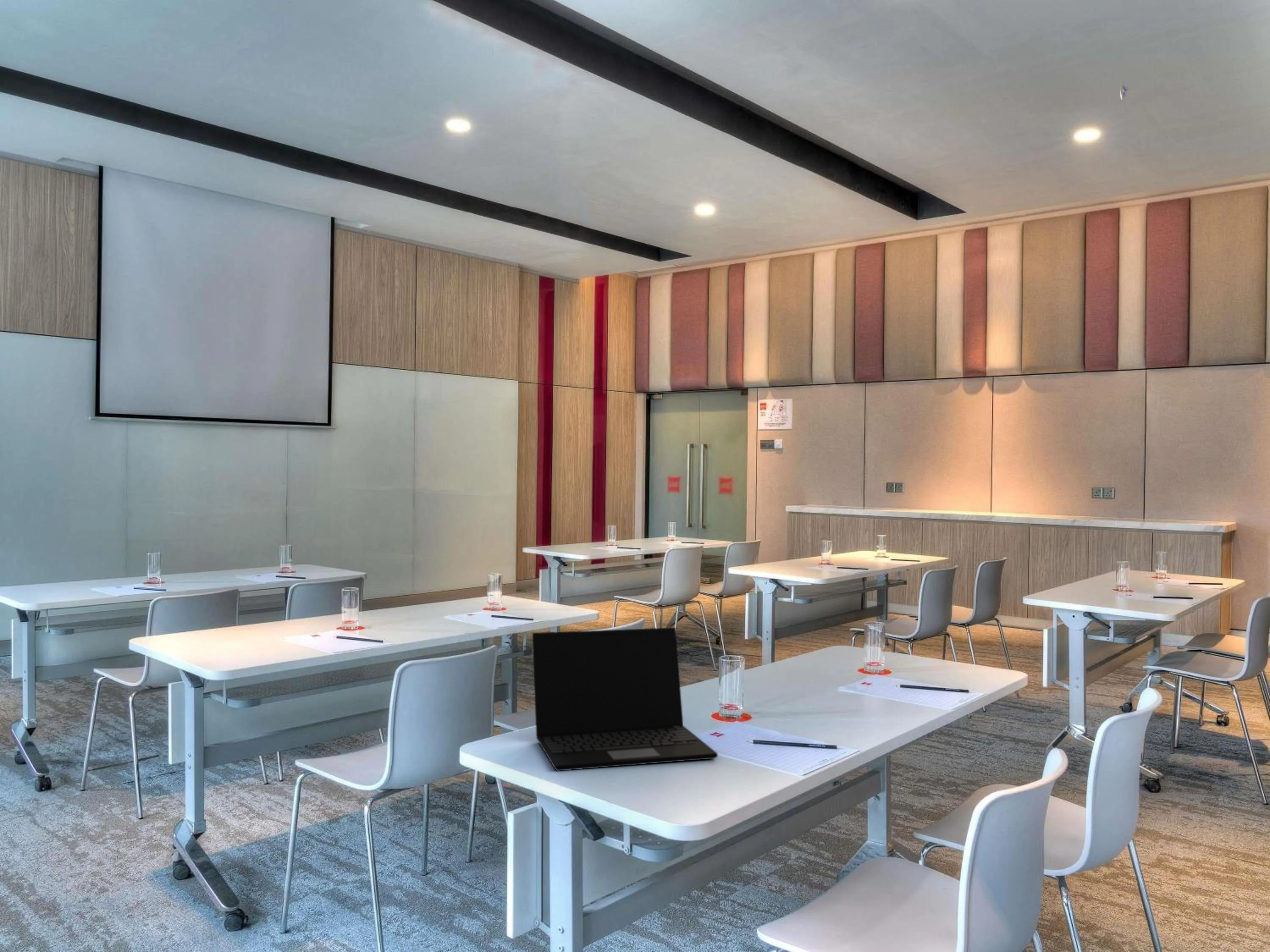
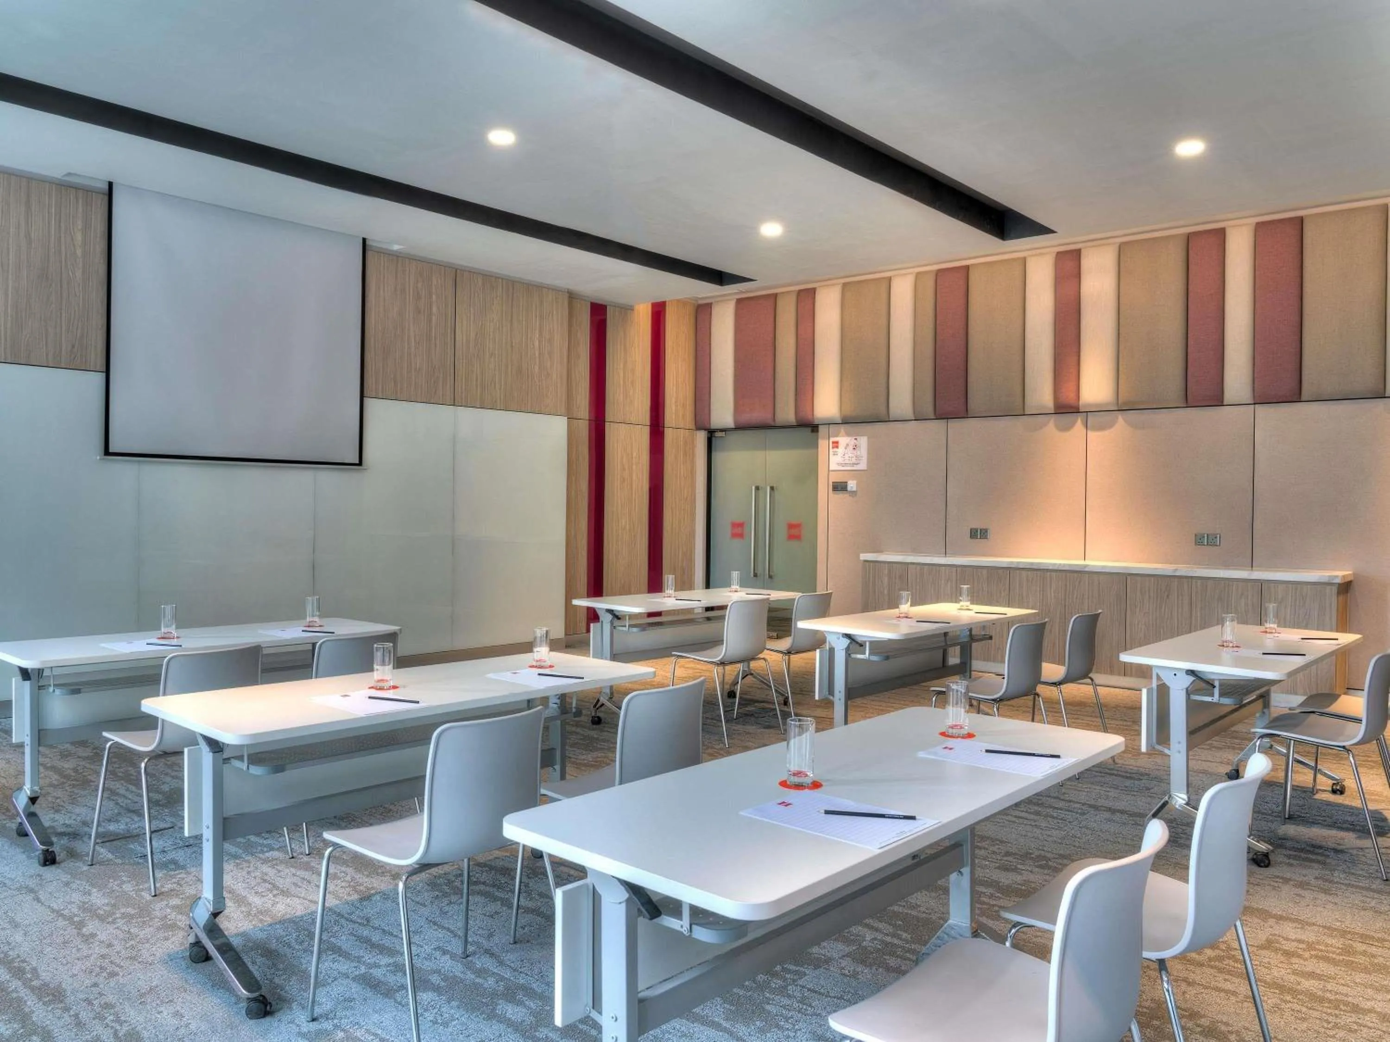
- laptop [532,627,718,771]
- smoke detector [1120,81,1129,100]
